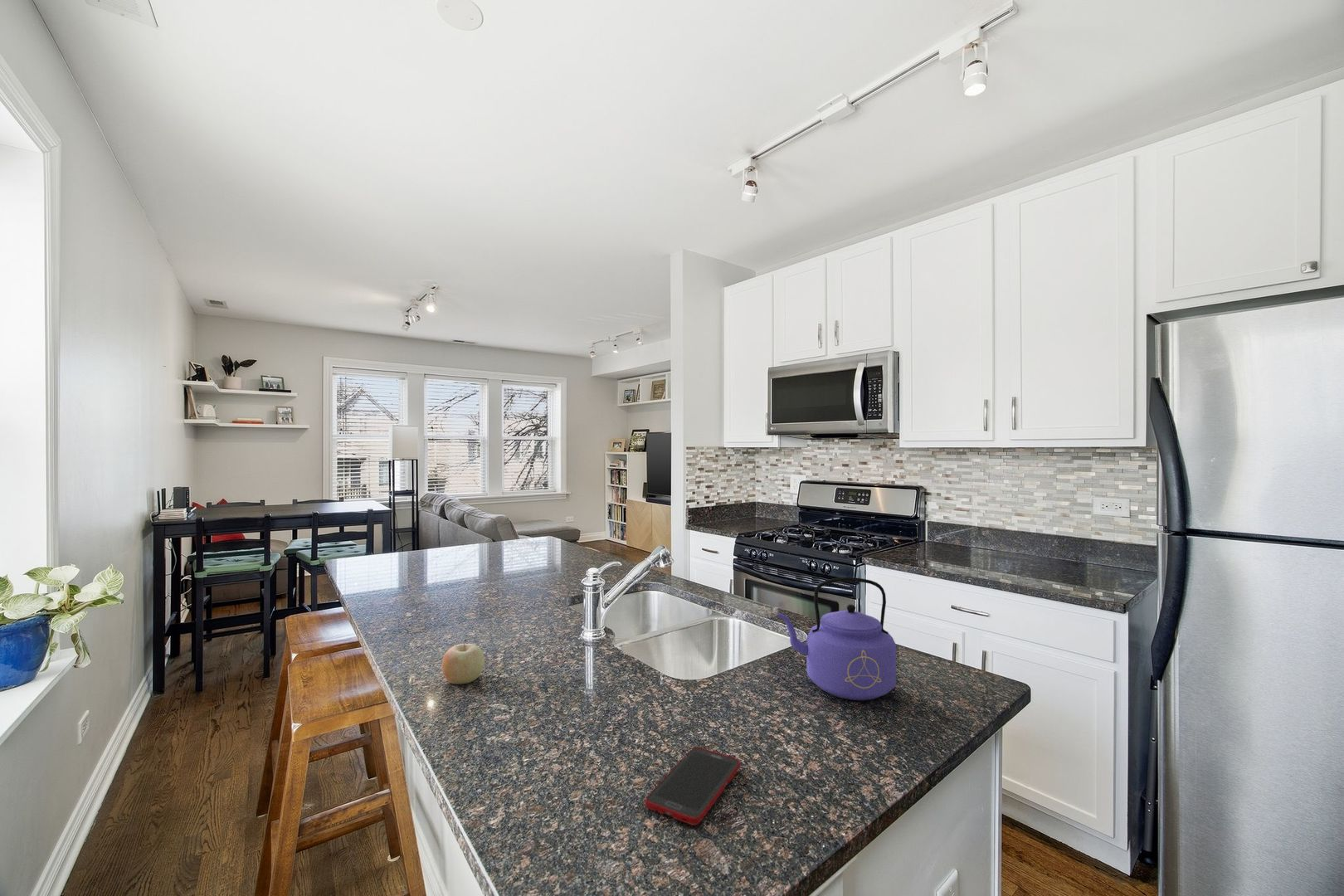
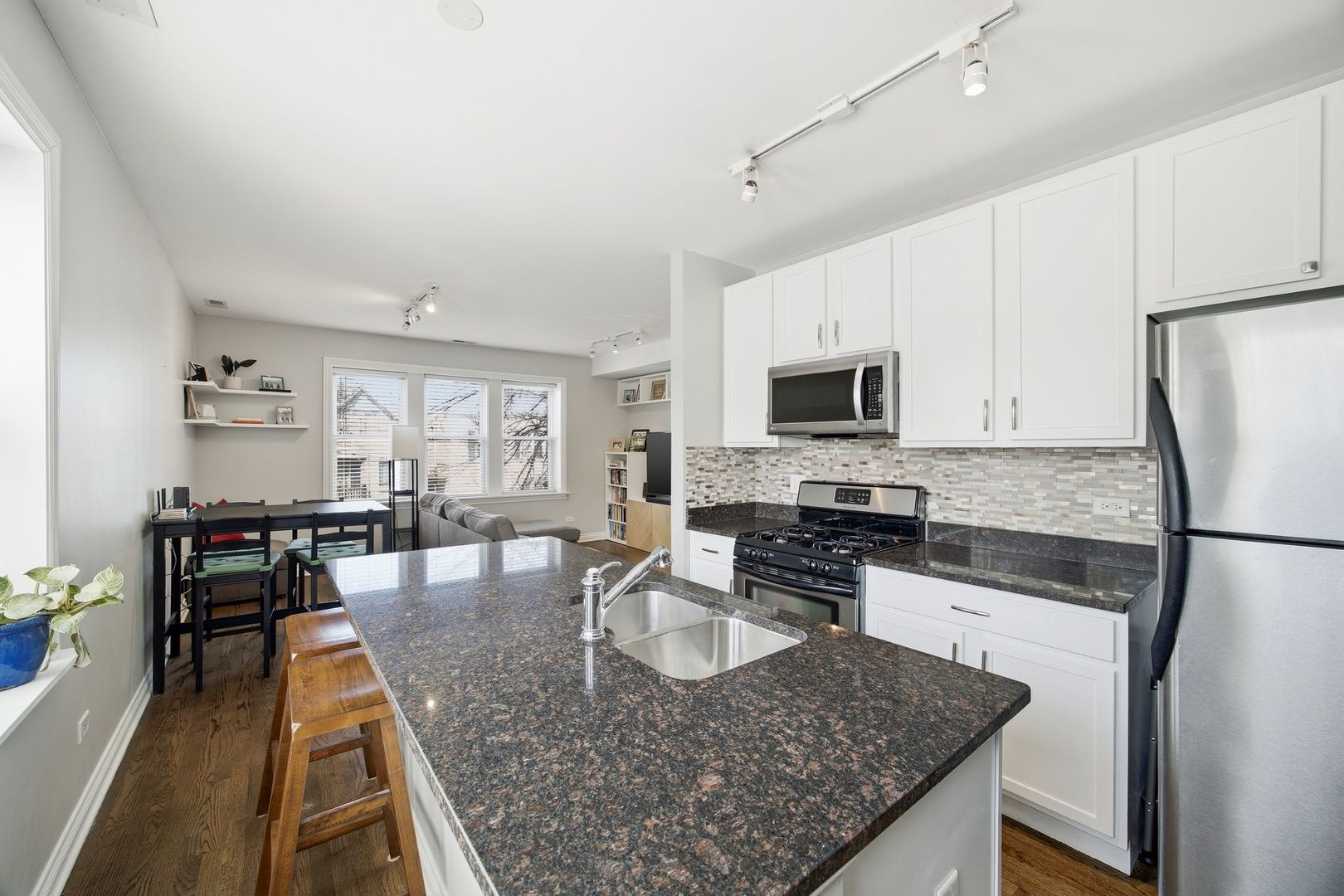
- cell phone [645,746,742,826]
- kettle [777,577,897,701]
- fruit [441,638,485,685]
